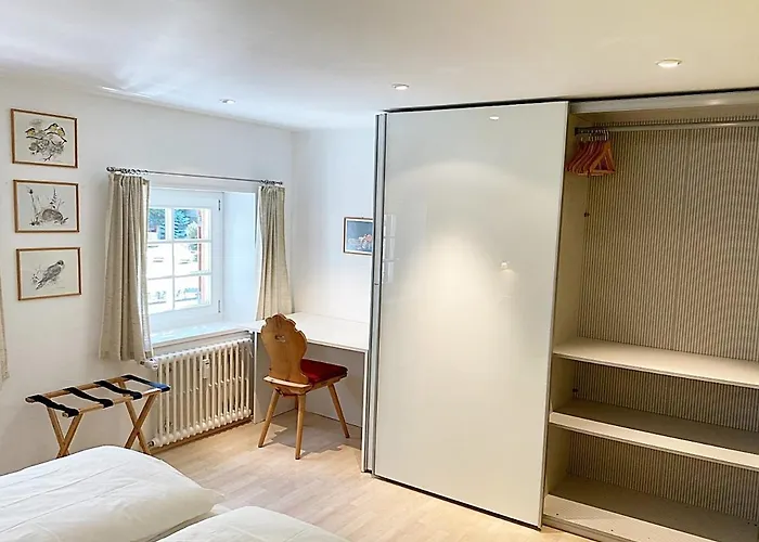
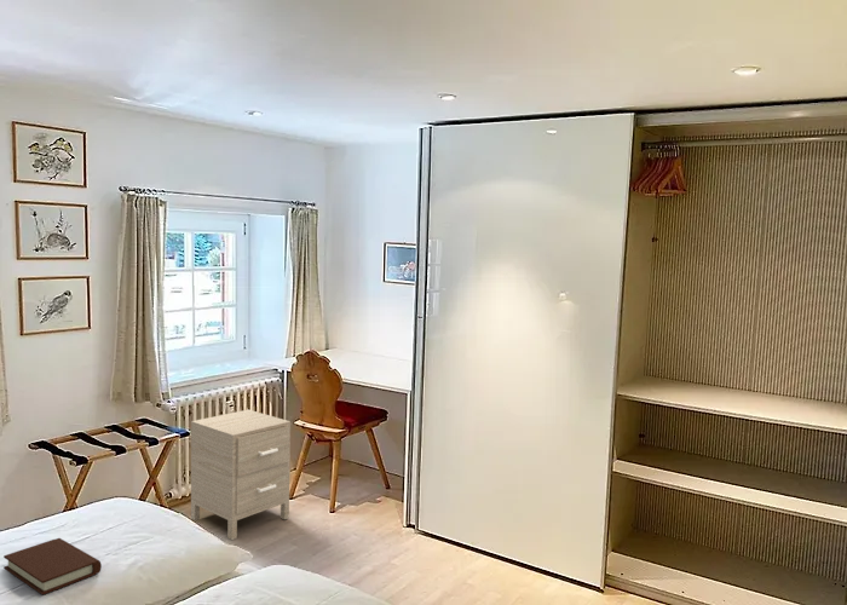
+ book [2,537,103,597]
+ nightstand [190,409,292,541]
